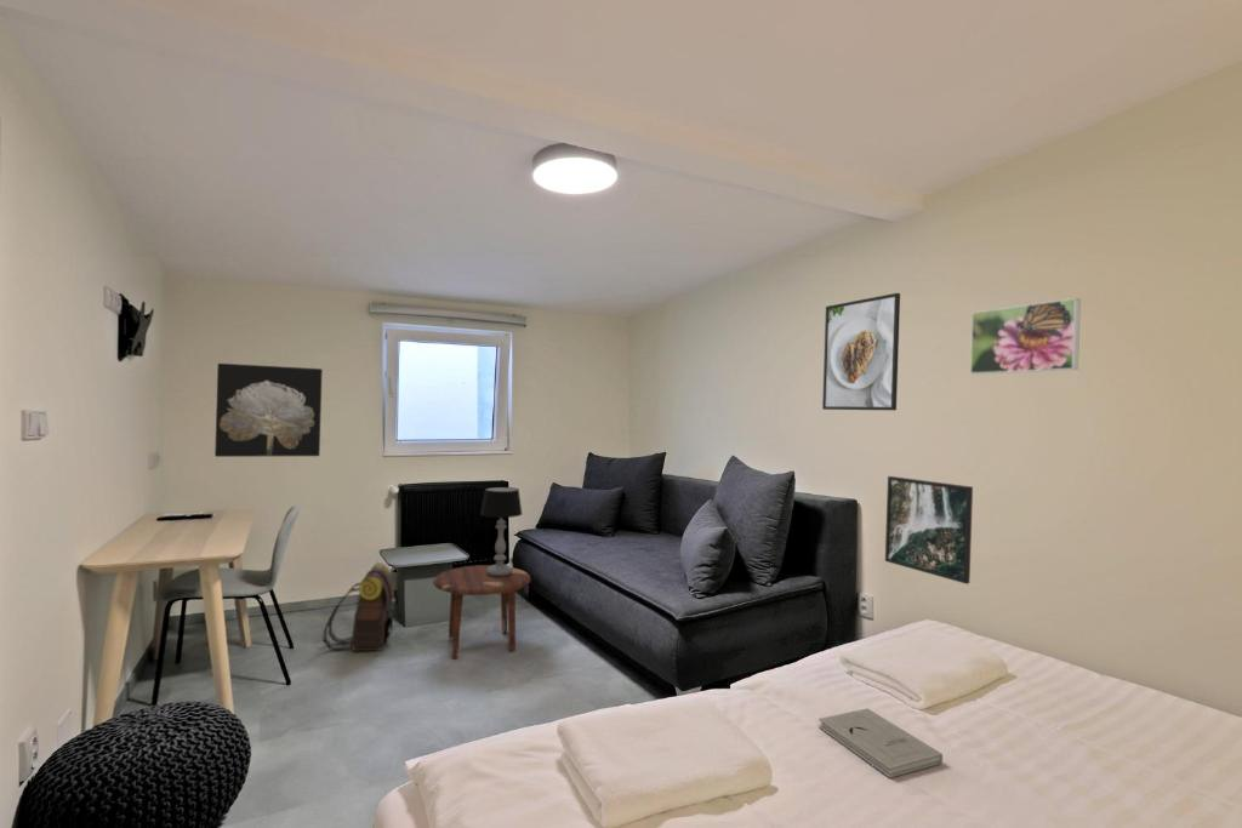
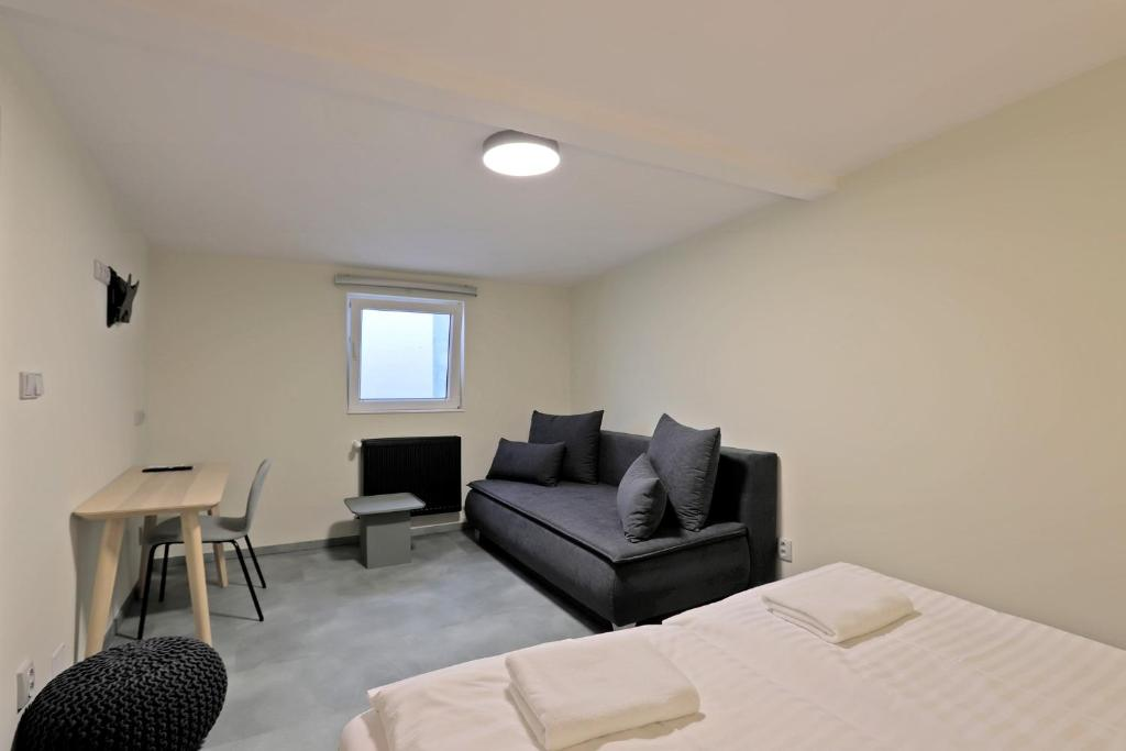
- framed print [821,292,901,412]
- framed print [884,475,974,586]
- book [819,707,944,778]
- backpack [323,561,397,652]
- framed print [969,297,1082,376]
- table lamp [479,486,523,577]
- wall art [213,362,324,458]
- side table [432,564,531,659]
